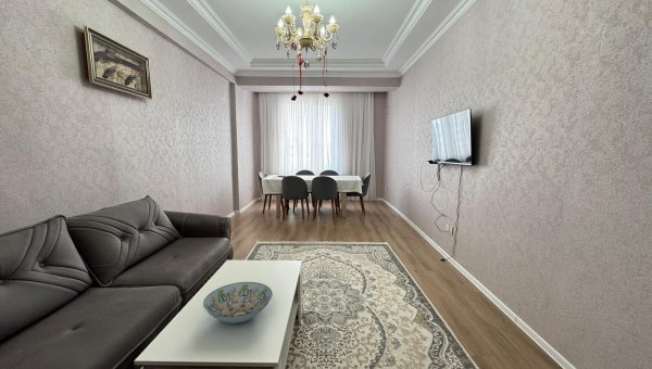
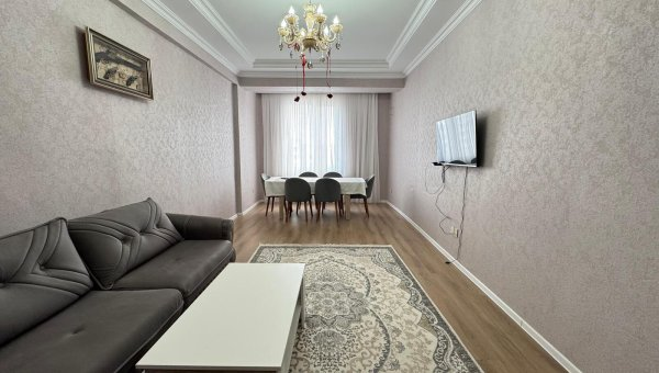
- decorative bowl [202,281,274,325]
